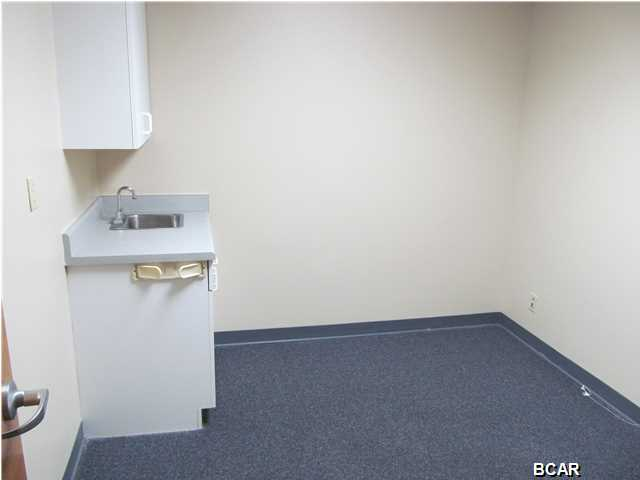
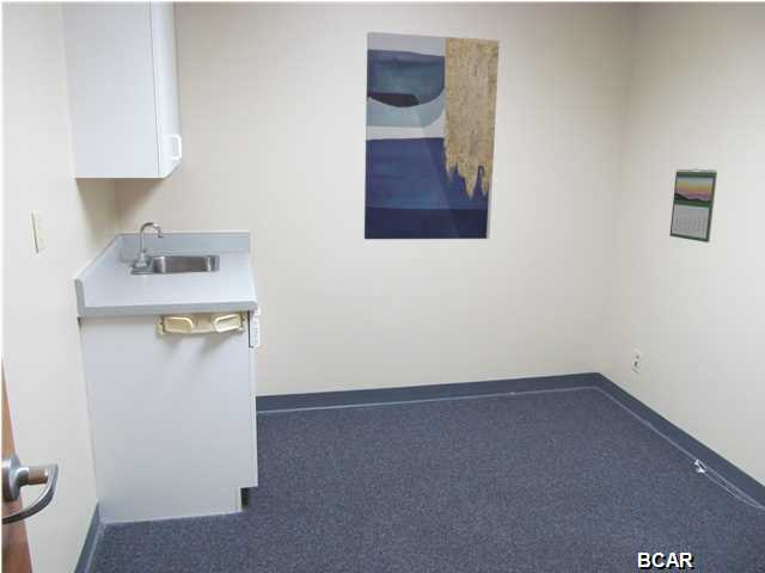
+ wall art [363,31,501,240]
+ calendar [668,167,718,244]
